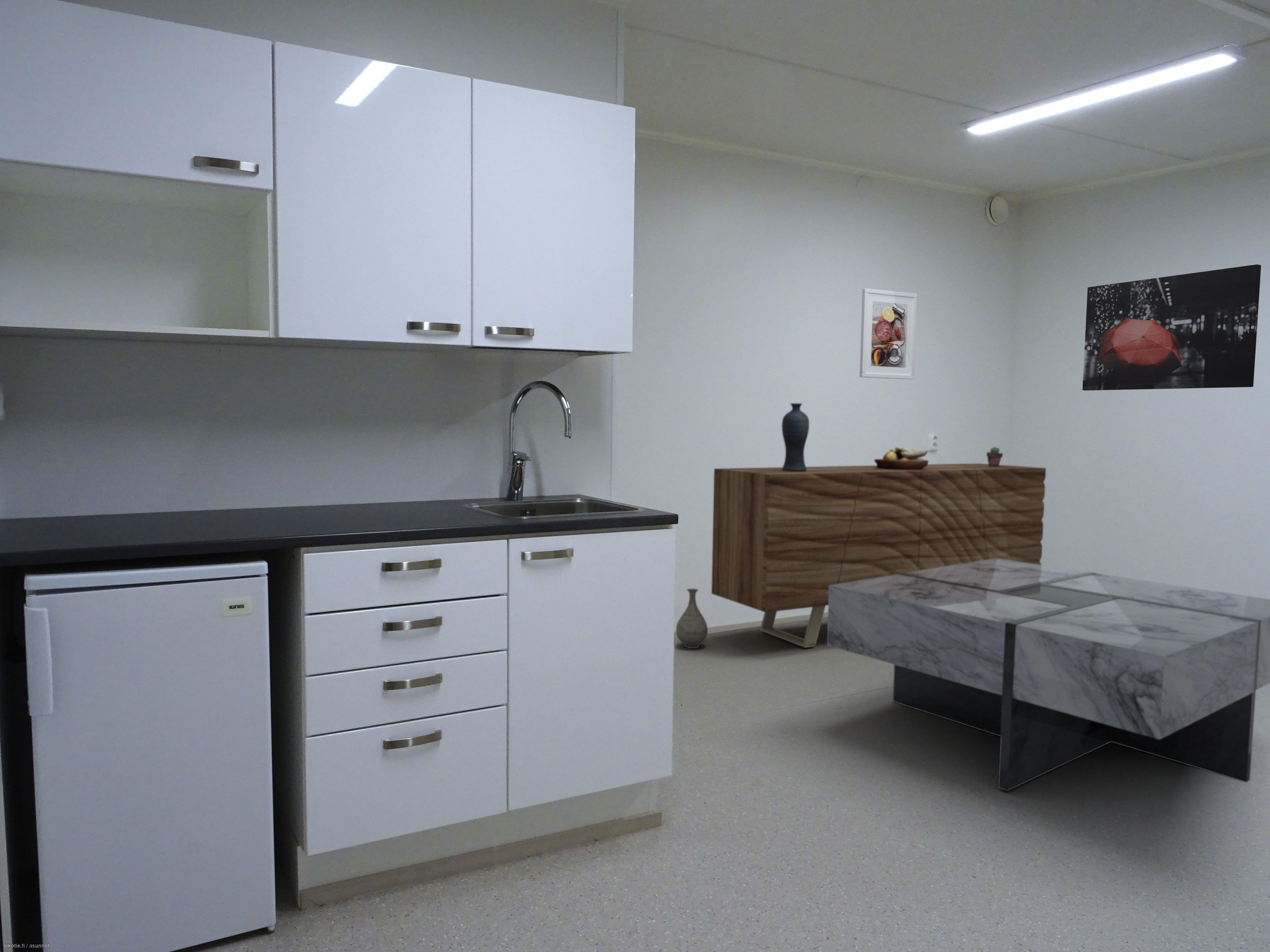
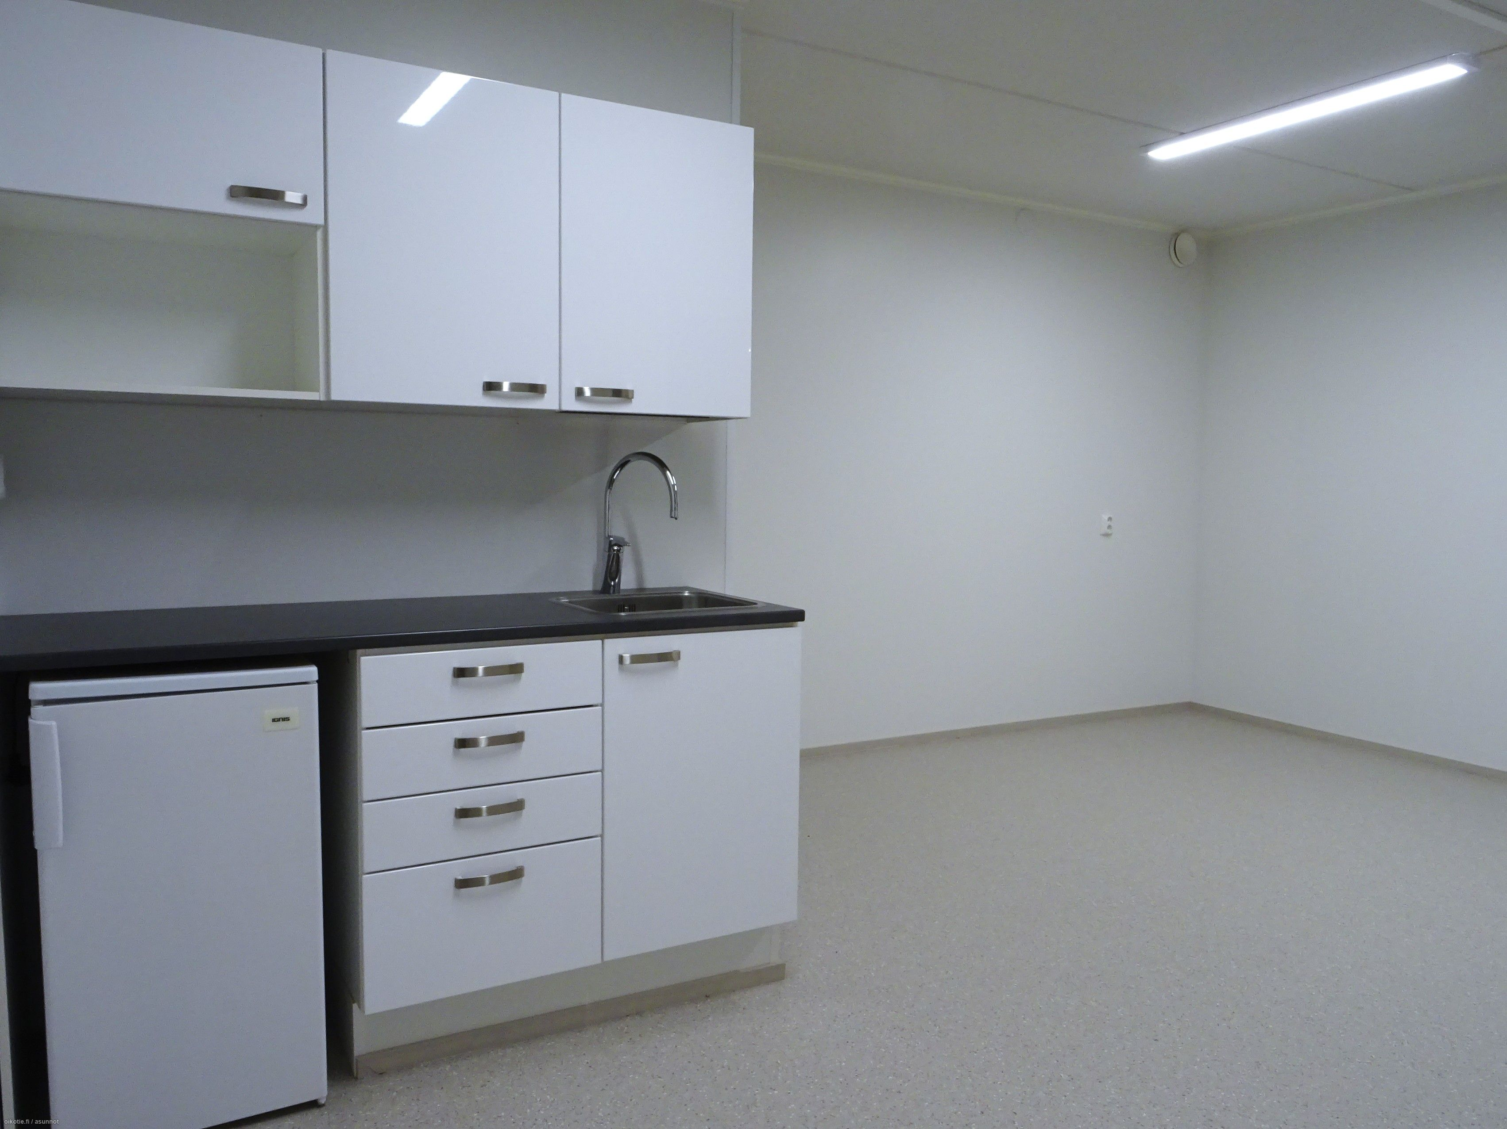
- vase [781,403,810,471]
- vase [676,588,708,649]
- wall art [1082,264,1261,391]
- fruit bowl [874,446,929,470]
- coffee table [827,558,1270,792]
- sideboard [711,463,1047,648]
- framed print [859,288,917,380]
- potted succulent [986,446,1003,467]
